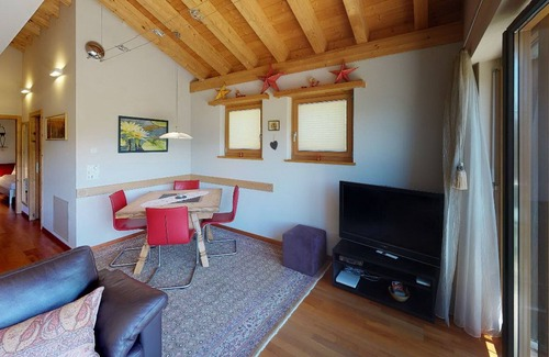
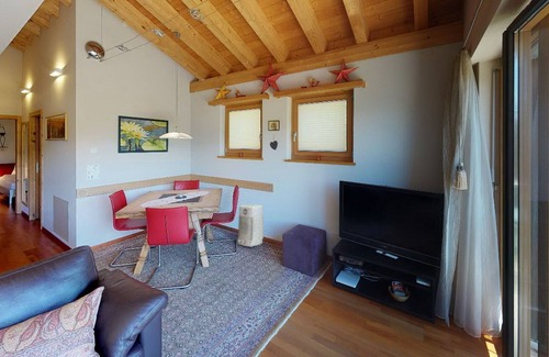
+ air purifier [236,204,265,247]
